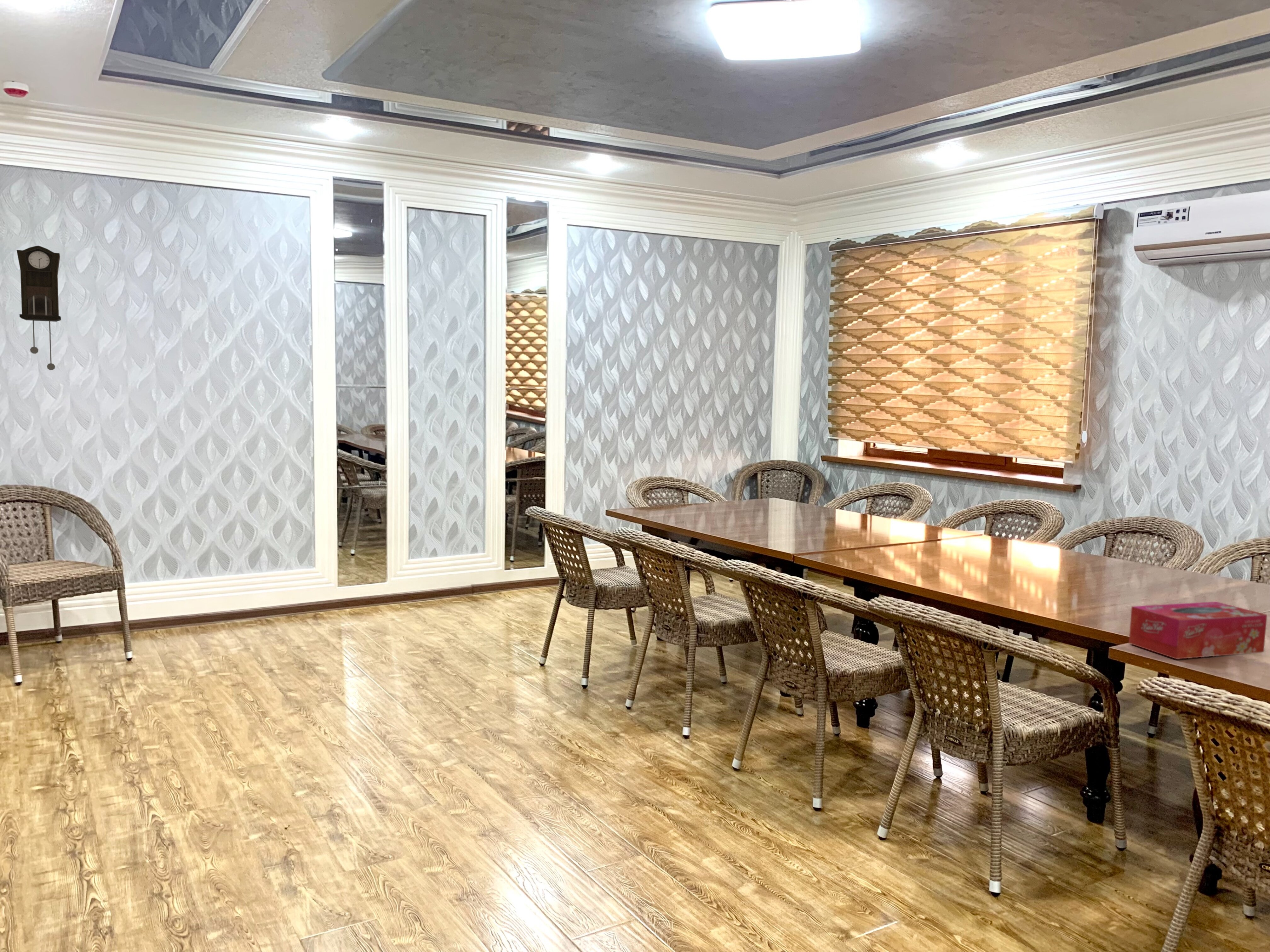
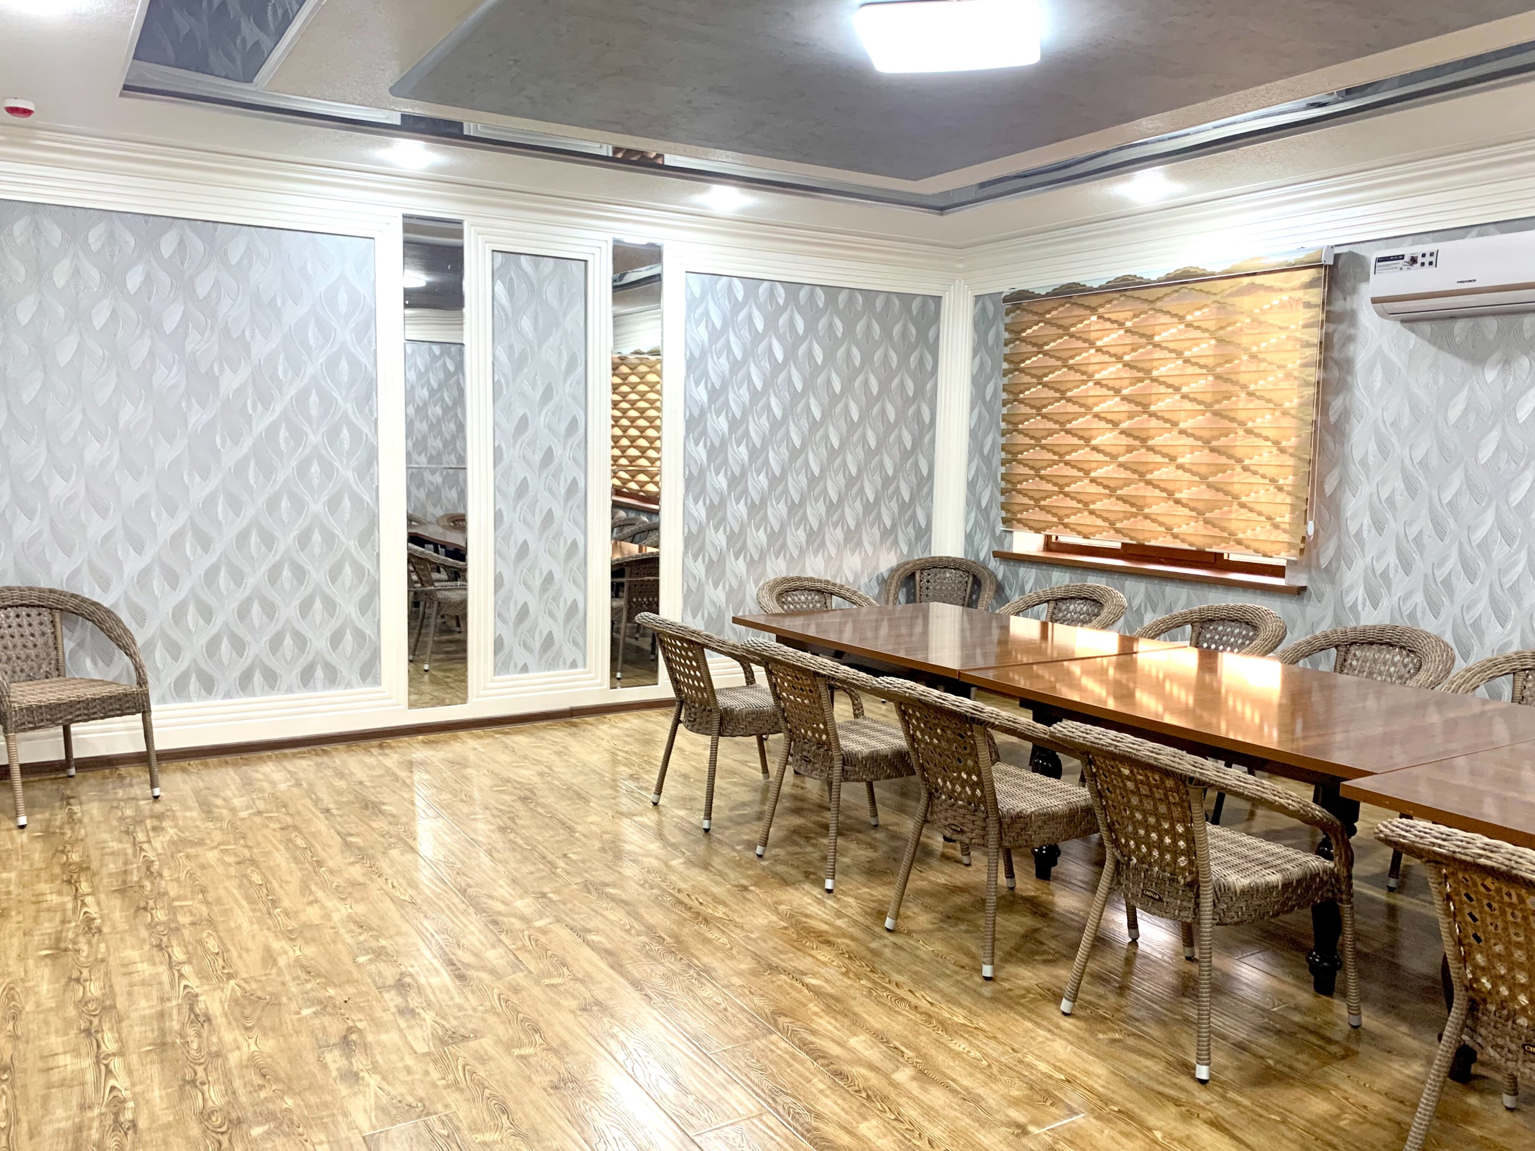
- pendulum clock [16,245,61,371]
- tissue box [1129,601,1267,659]
